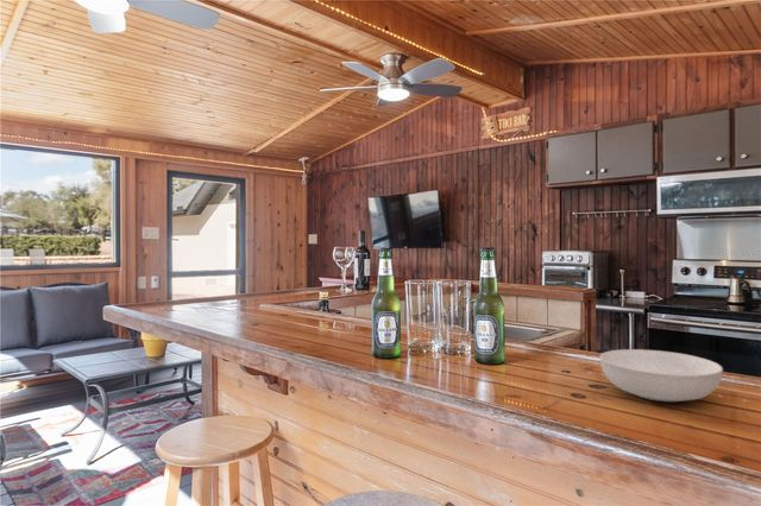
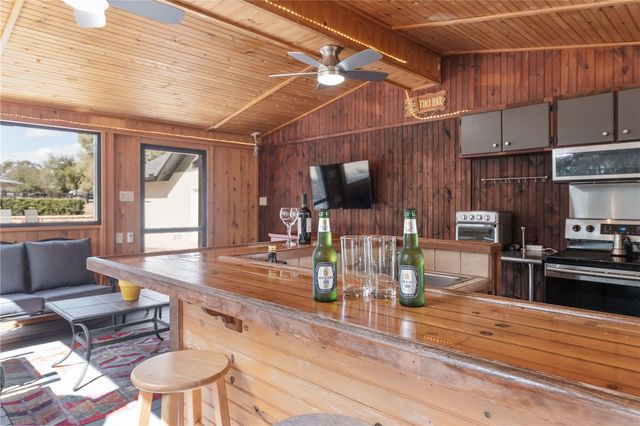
- serving bowl [598,348,724,403]
